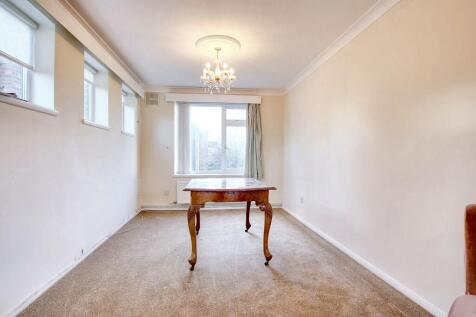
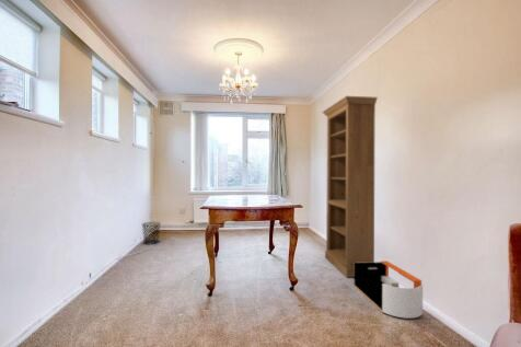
+ bookshelf [322,95,379,278]
+ storage bin [354,259,424,320]
+ waste bin [141,221,162,245]
